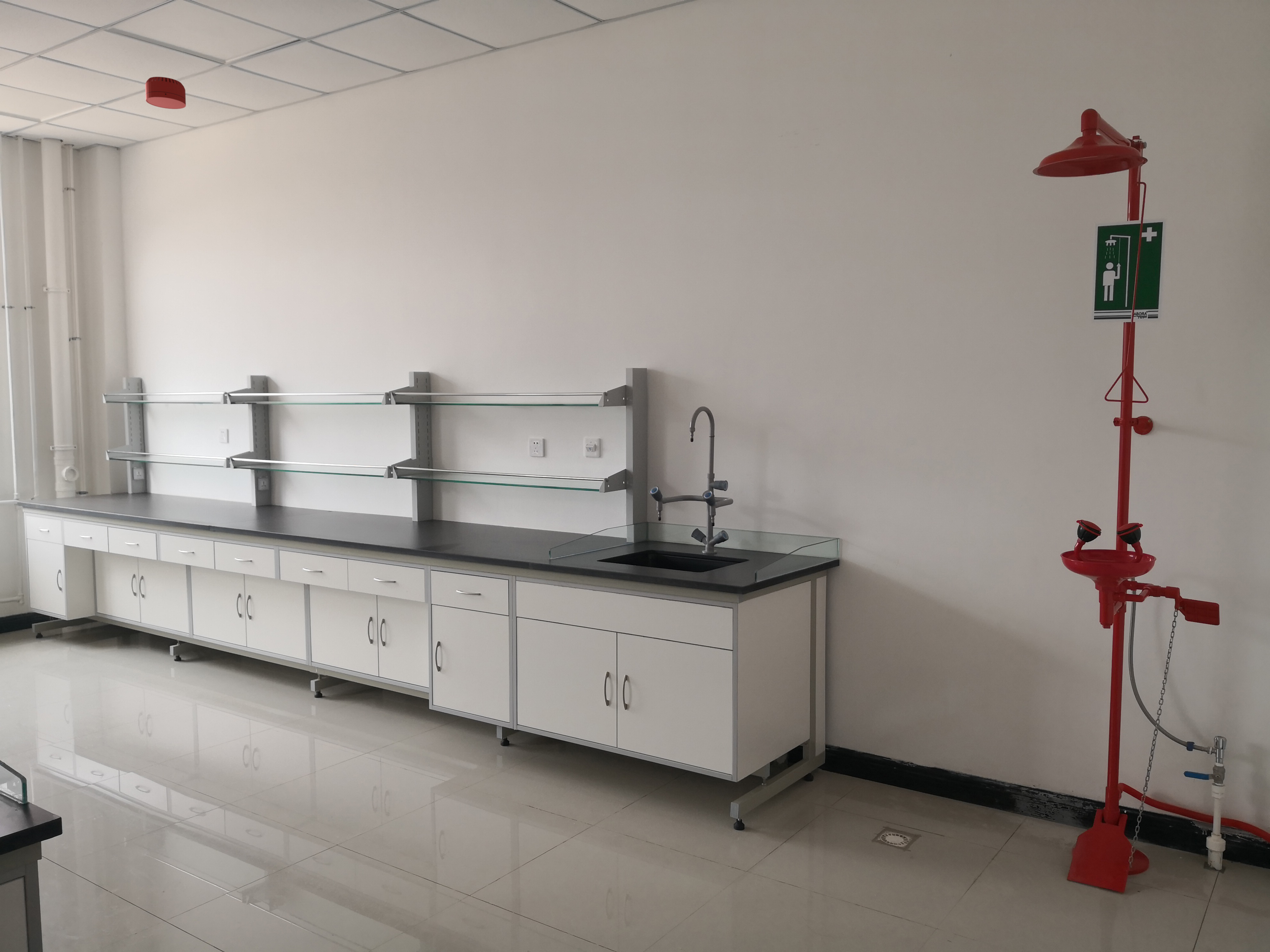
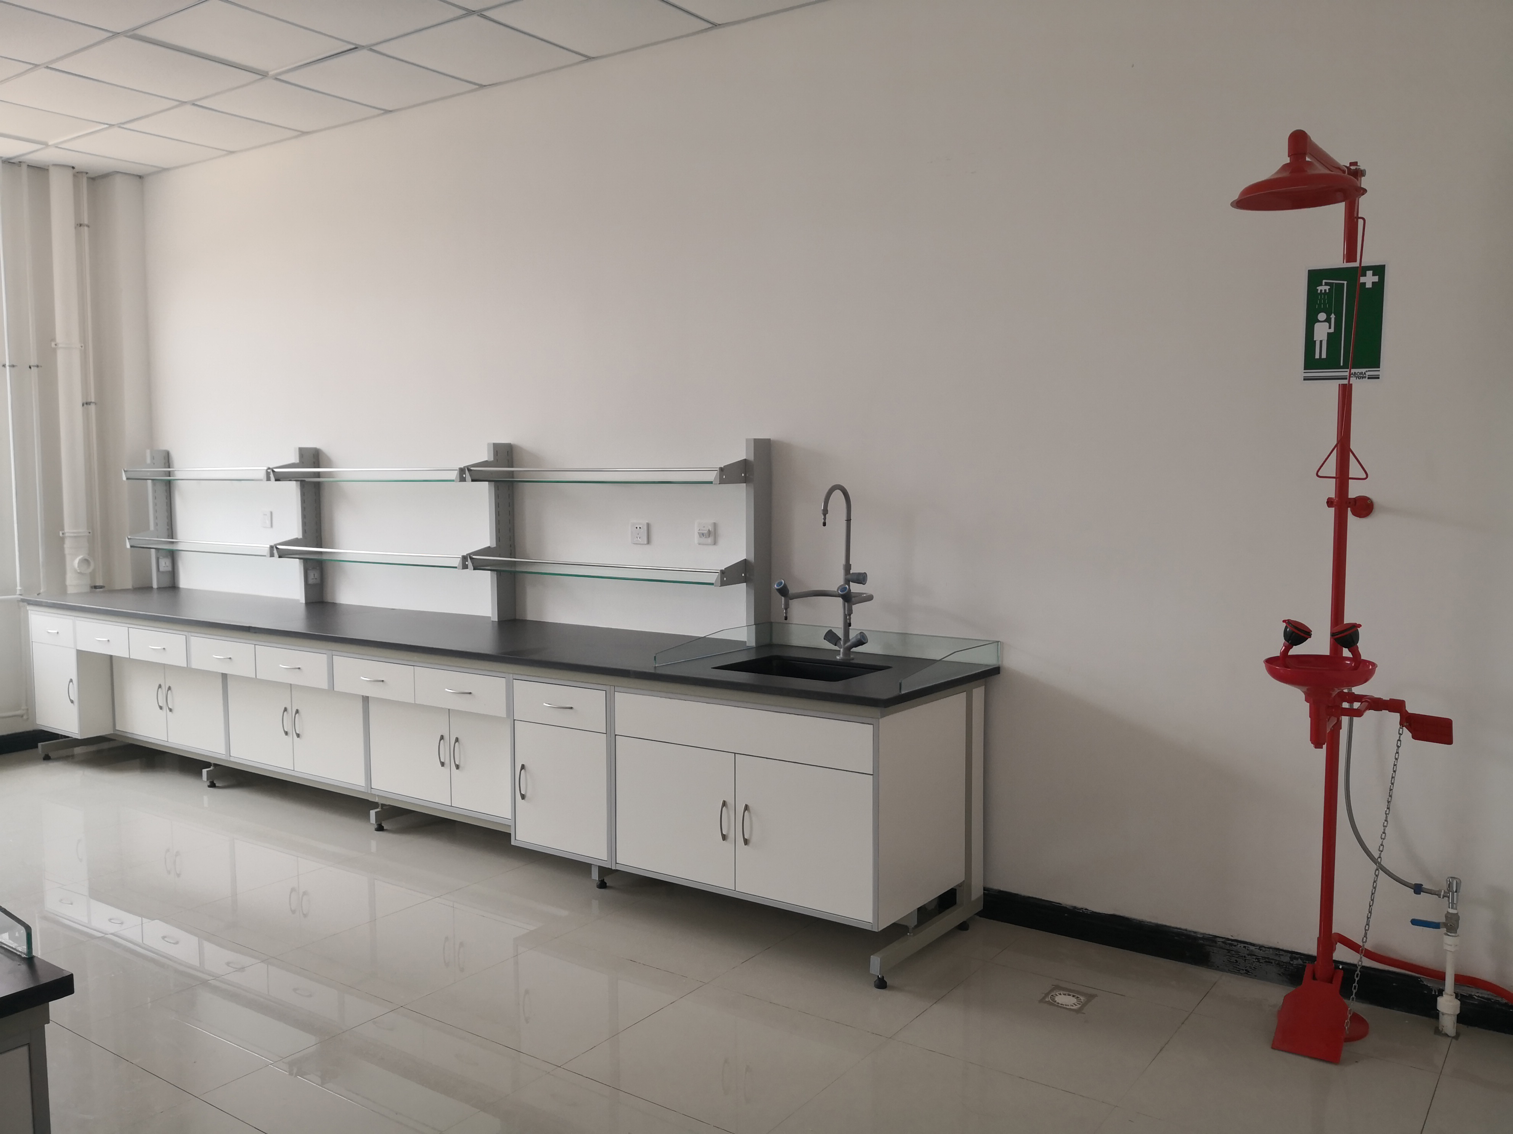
- smoke detector [145,76,186,109]
